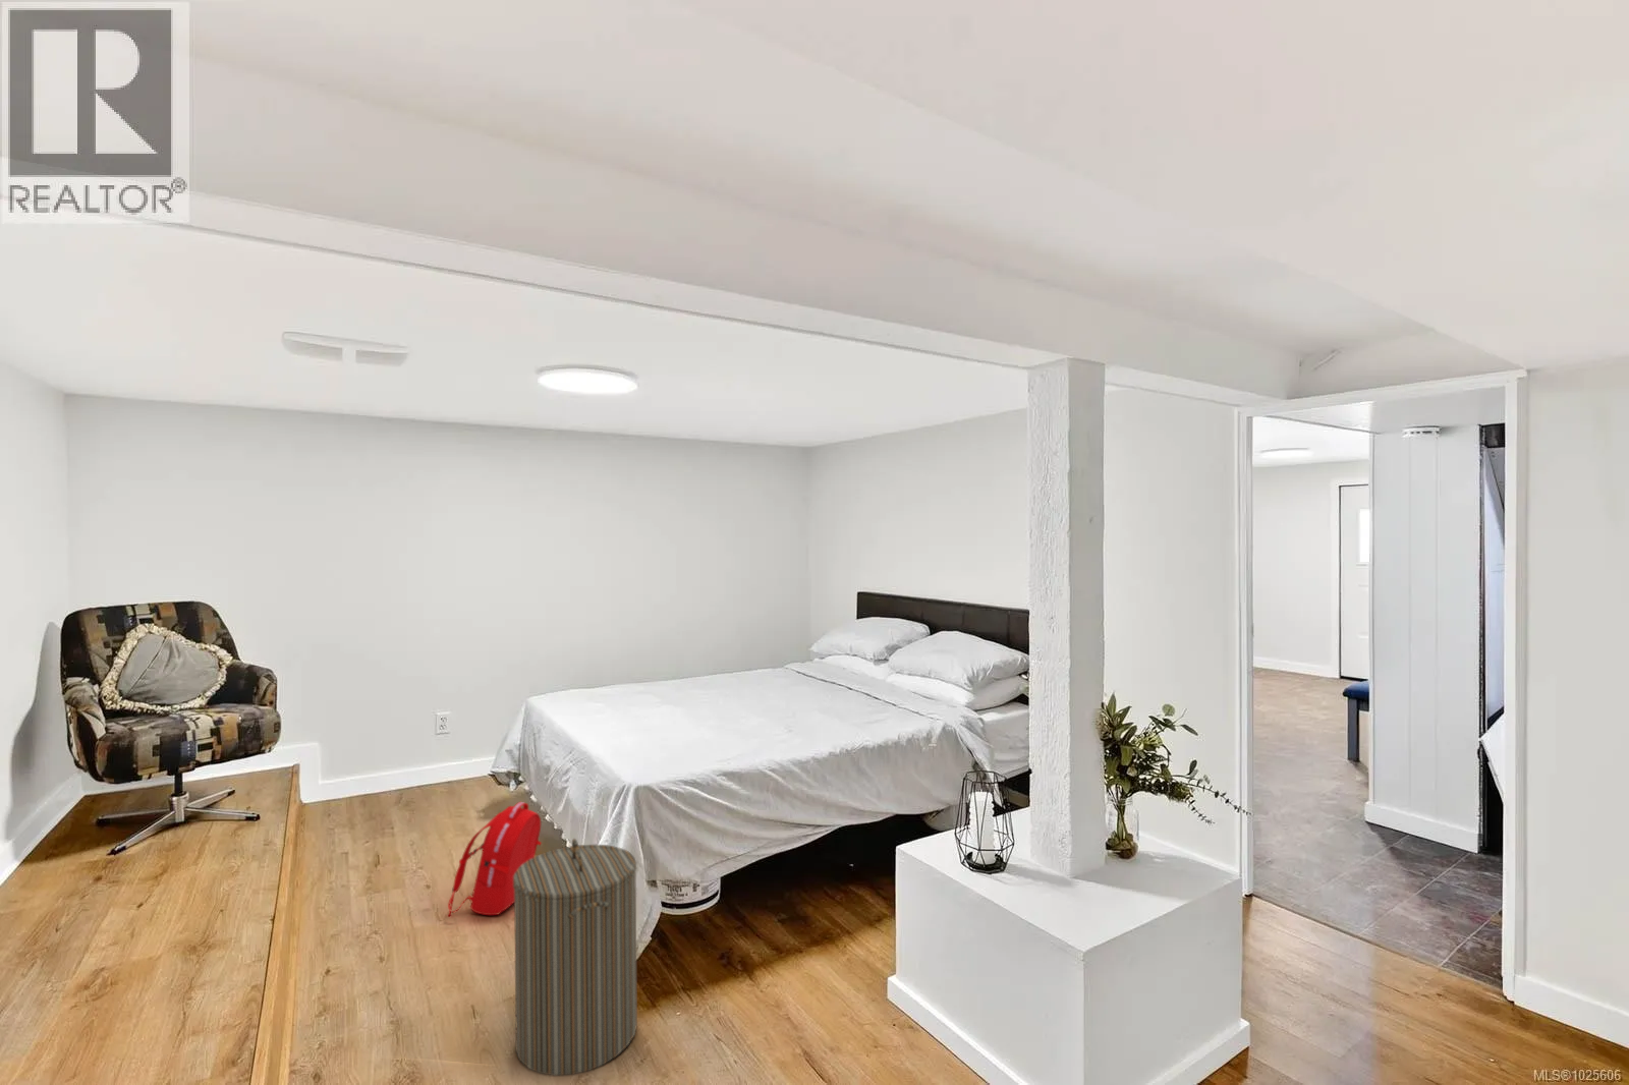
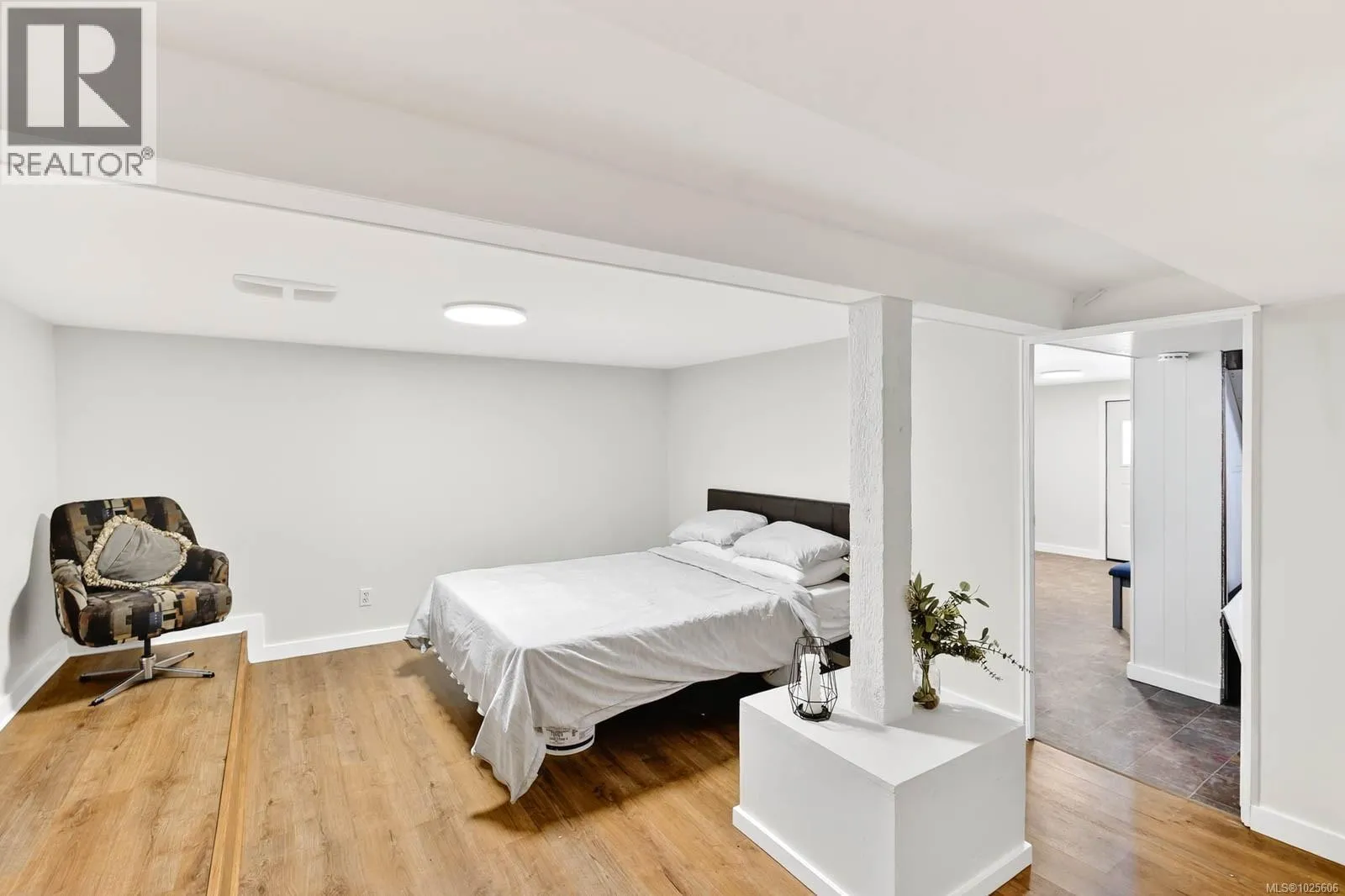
- backpack [447,800,543,917]
- laundry hamper [514,838,638,1077]
